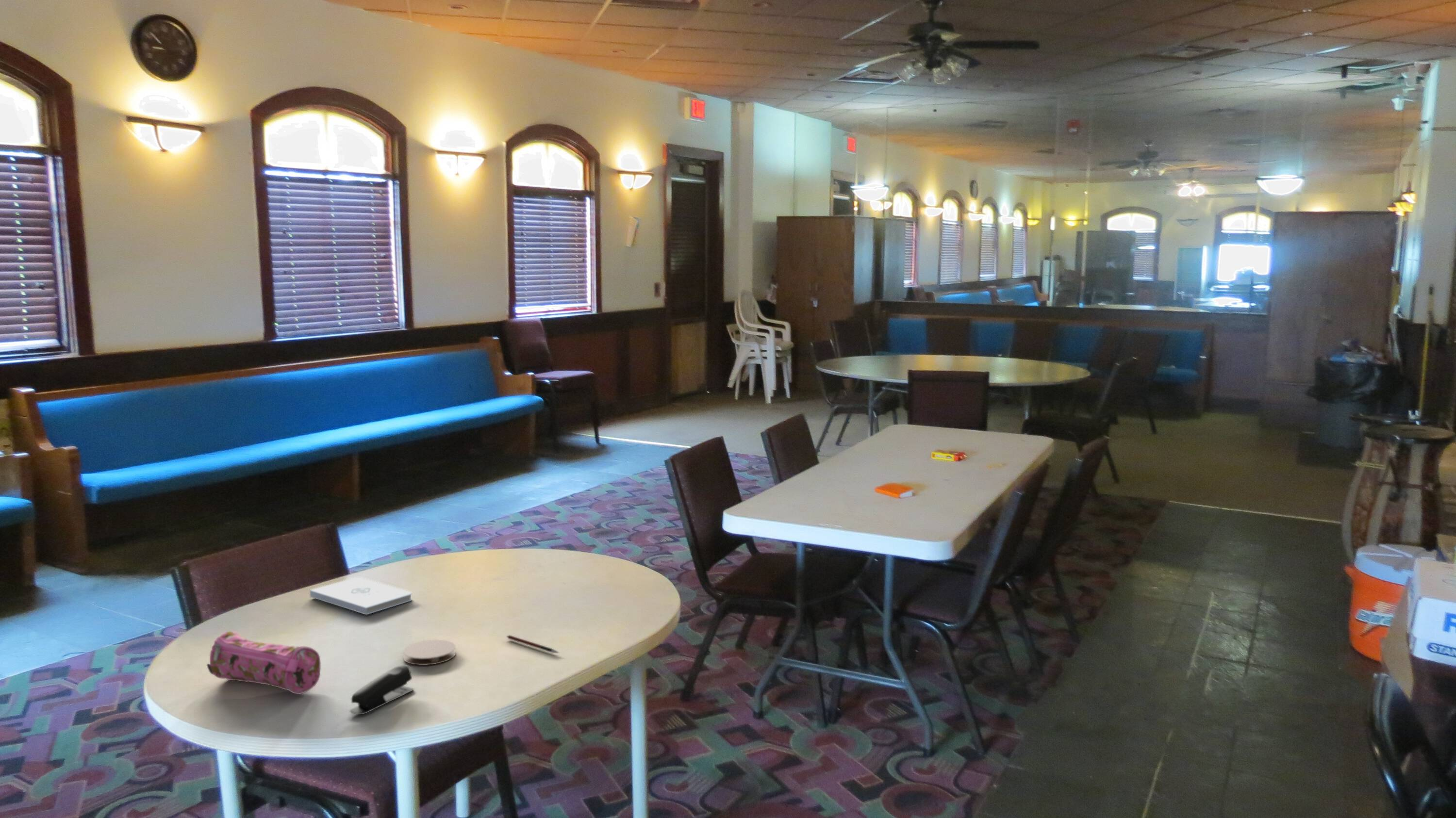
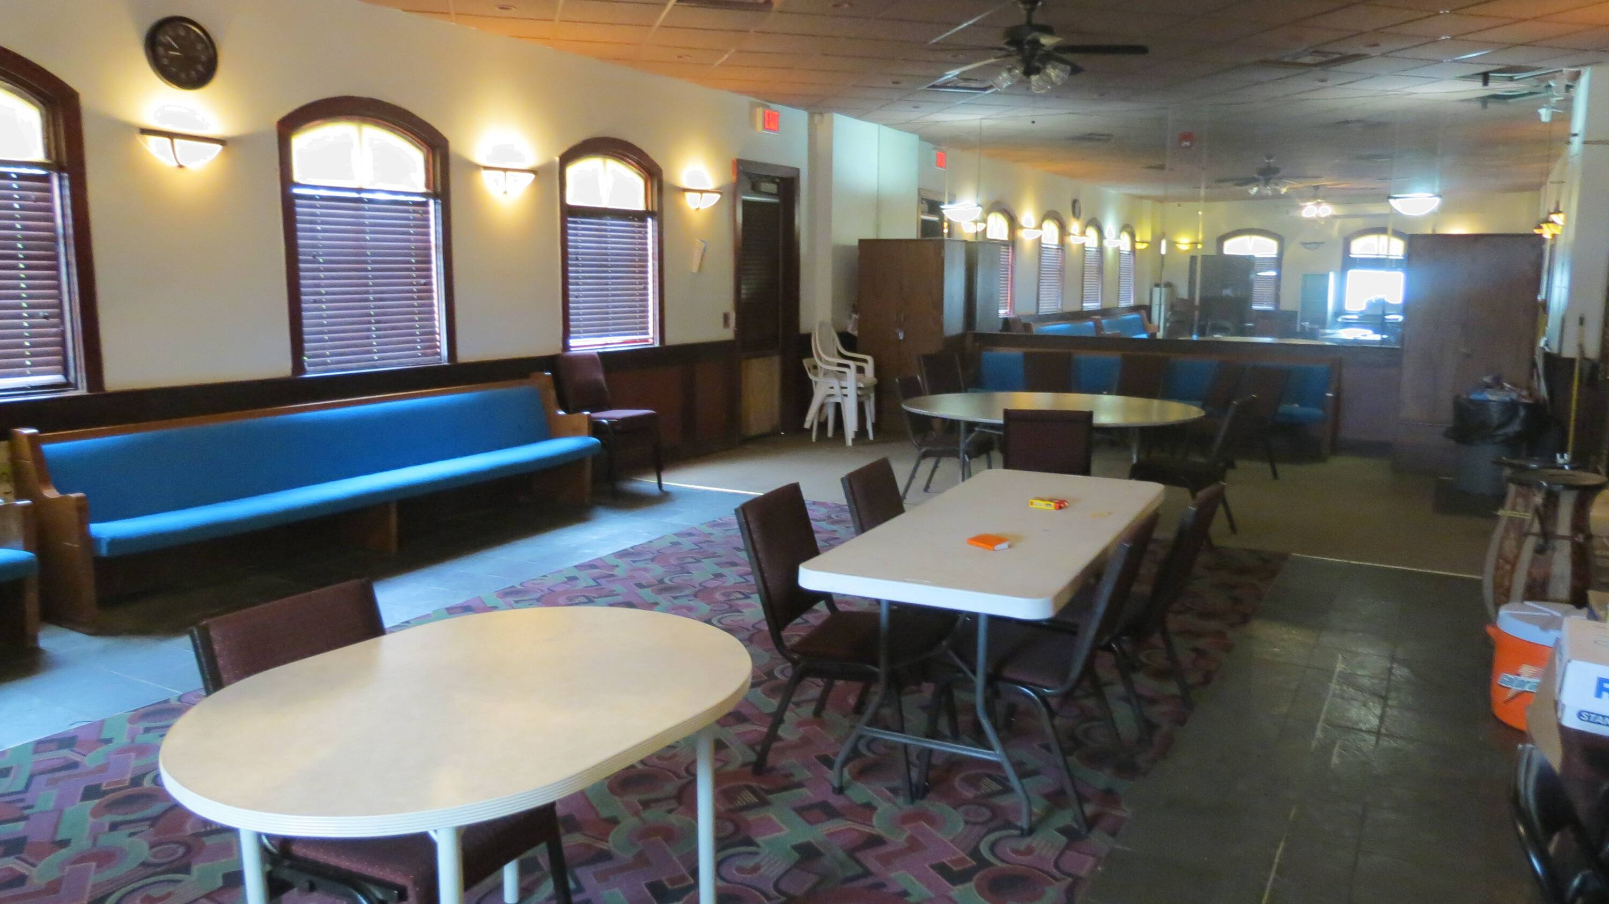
- stapler [349,664,414,715]
- coaster [402,639,456,666]
- pencil case [206,631,321,695]
- notepad [310,577,413,615]
- pen [506,635,560,654]
